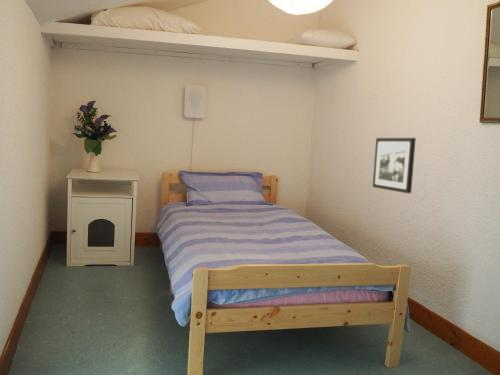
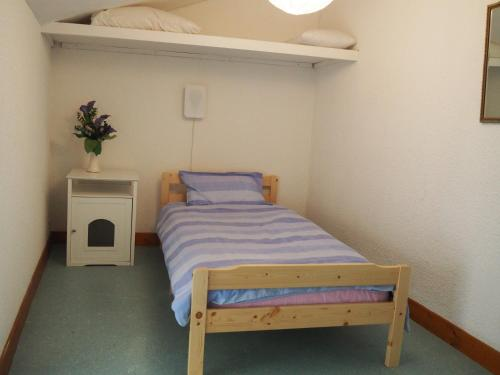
- picture frame [372,137,417,194]
